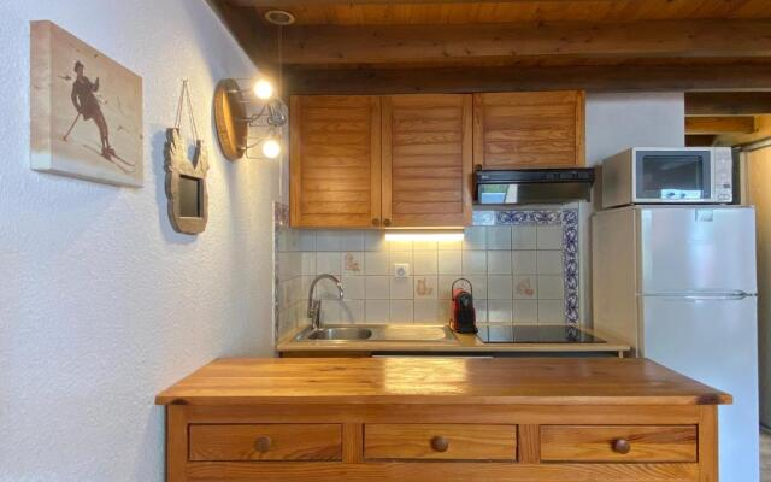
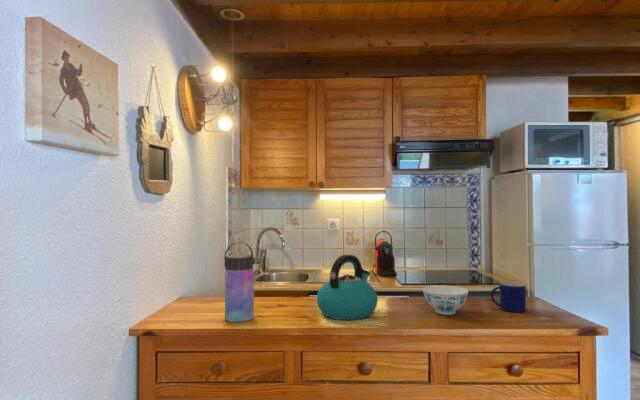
+ chinaware [422,284,469,316]
+ kettle [316,254,379,321]
+ mug [489,281,527,313]
+ water bottle [223,241,256,323]
